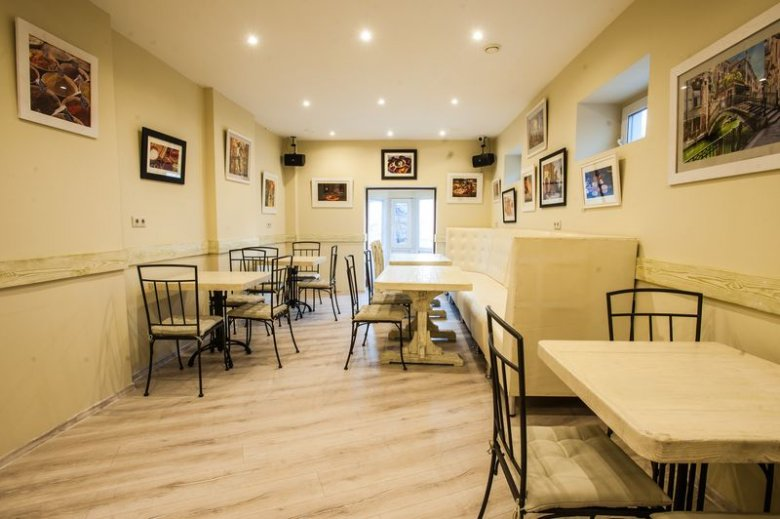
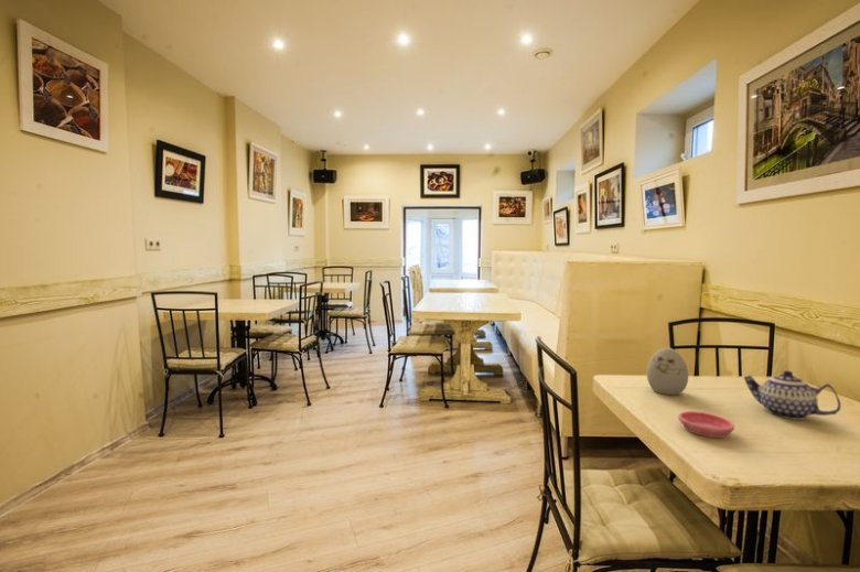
+ teapot [743,369,842,421]
+ decorative egg [646,346,689,396]
+ saucer [677,410,735,439]
